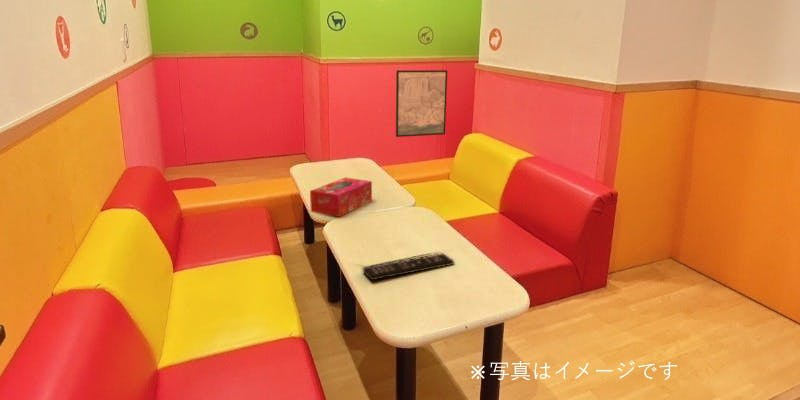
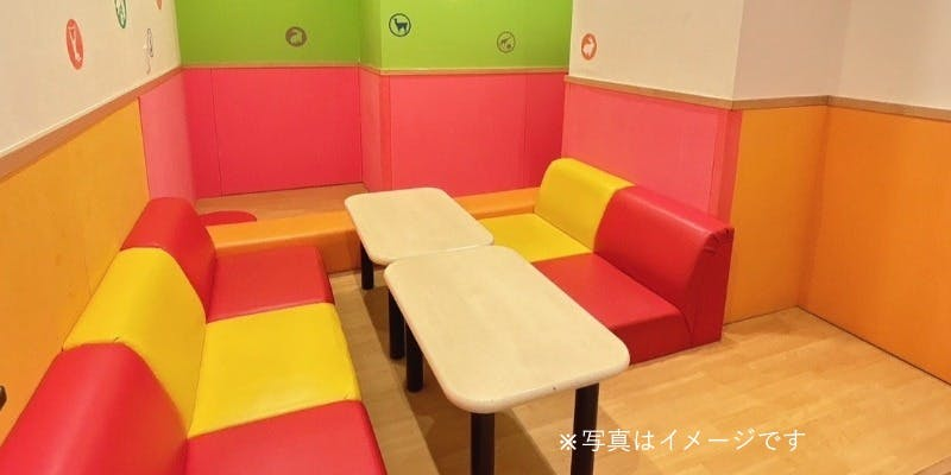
- tissue box [309,176,373,218]
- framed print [395,69,448,138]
- remote control [362,252,455,281]
